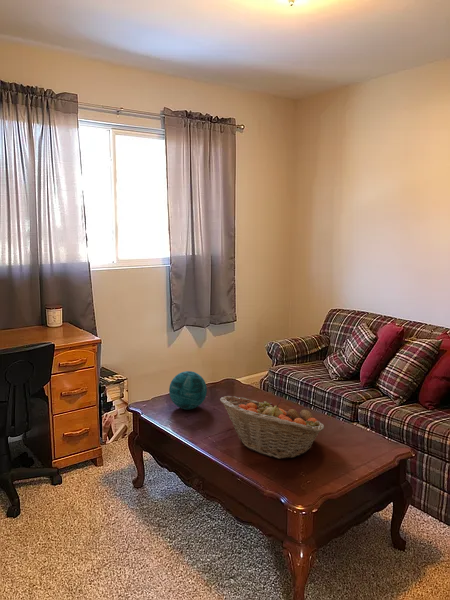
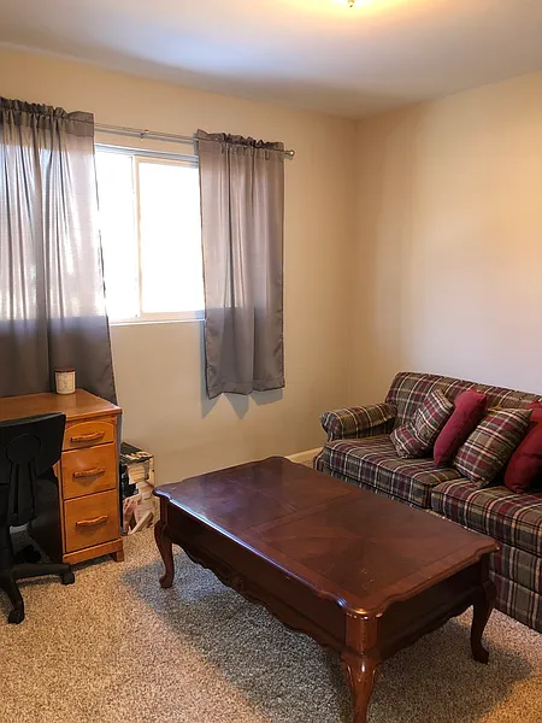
- fruit basket [219,395,325,460]
- decorative orb [168,370,208,410]
